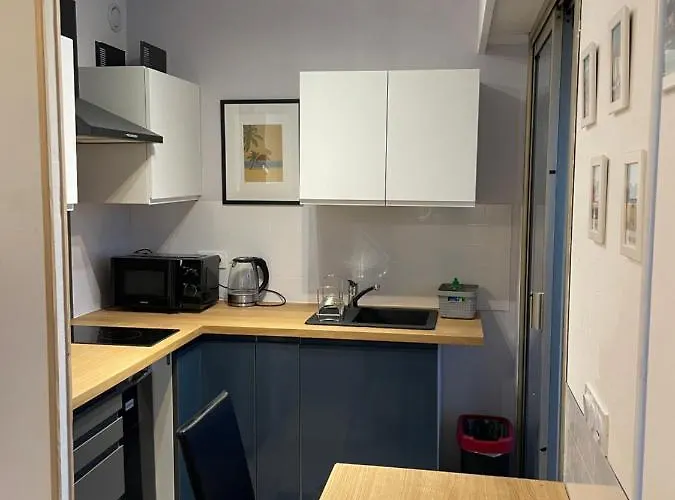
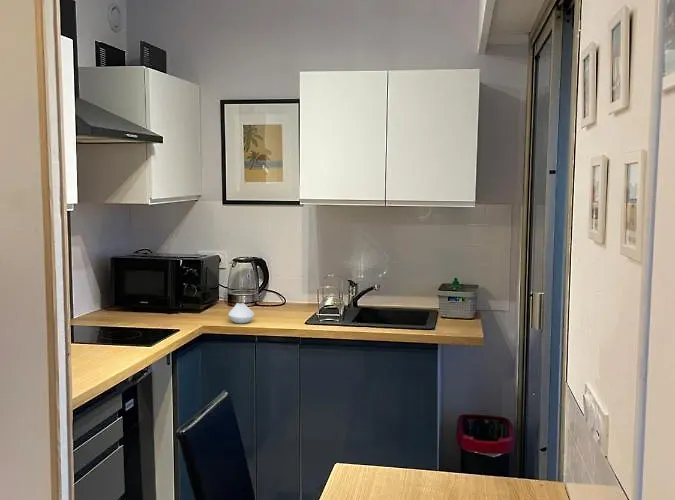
+ spoon rest [227,302,255,324]
